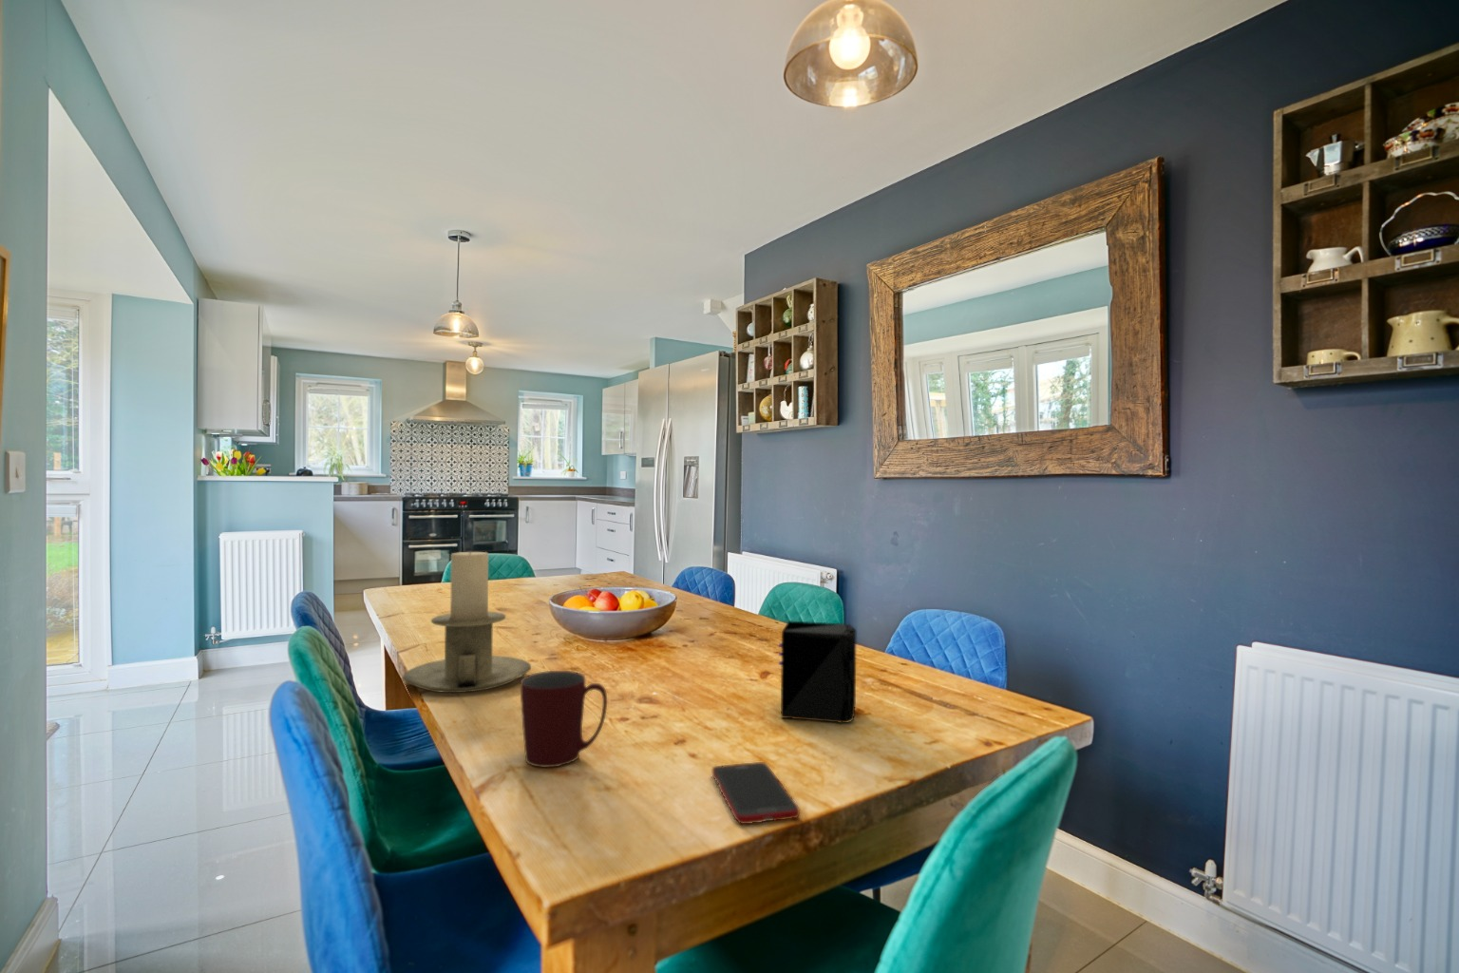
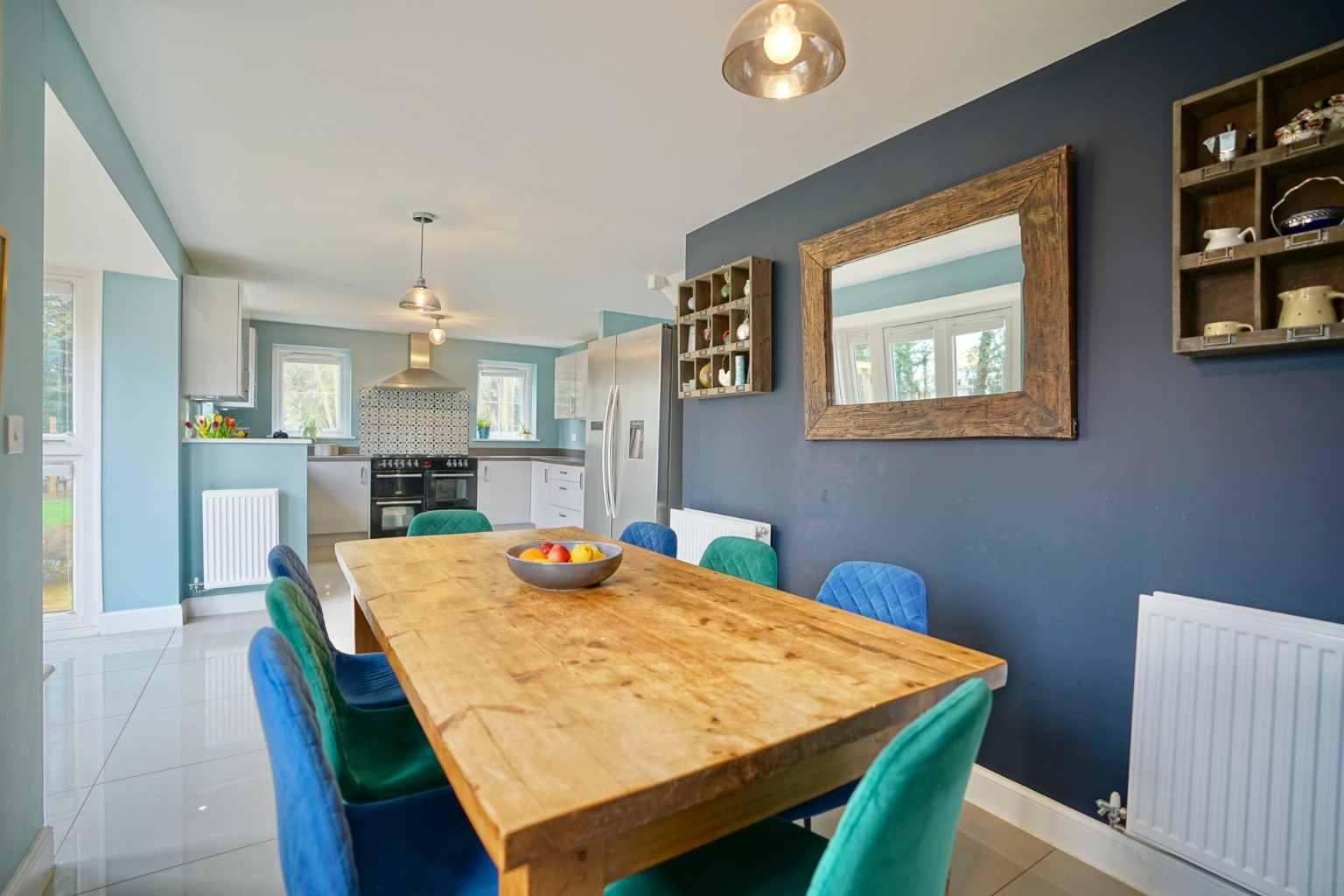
- cell phone [711,761,801,825]
- mug [520,670,608,768]
- candle holder [401,551,532,694]
- speaker [778,619,857,724]
